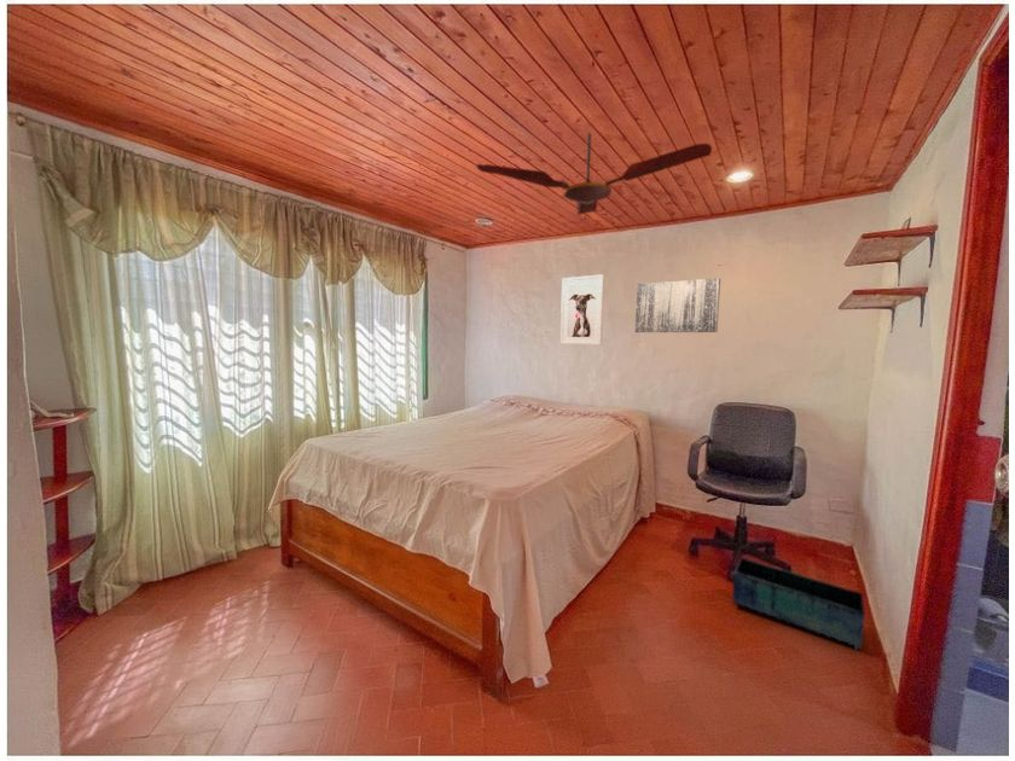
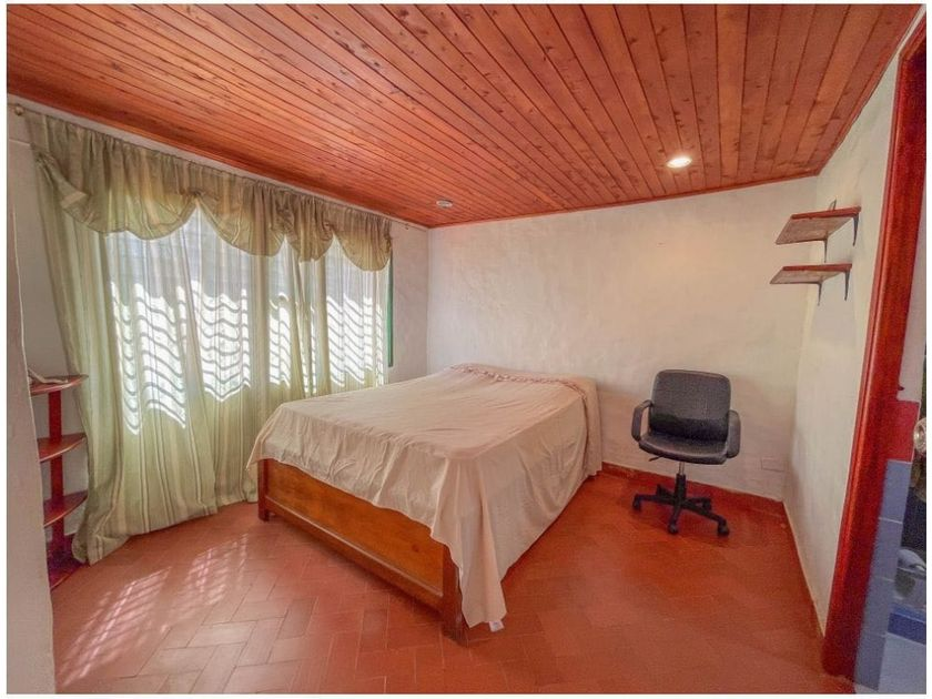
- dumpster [731,556,866,651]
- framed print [559,273,605,345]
- wall art [634,277,721,333]
- ceiling fan [475,132,713,216]
